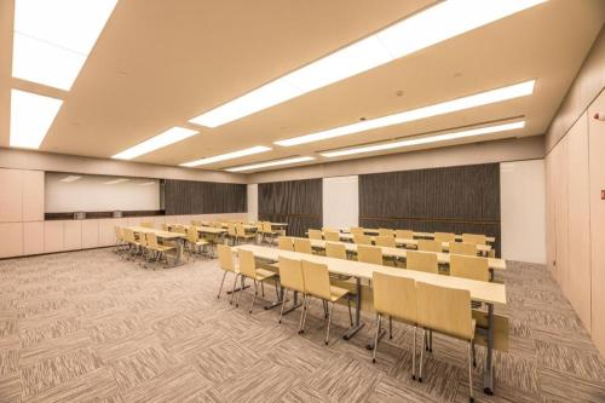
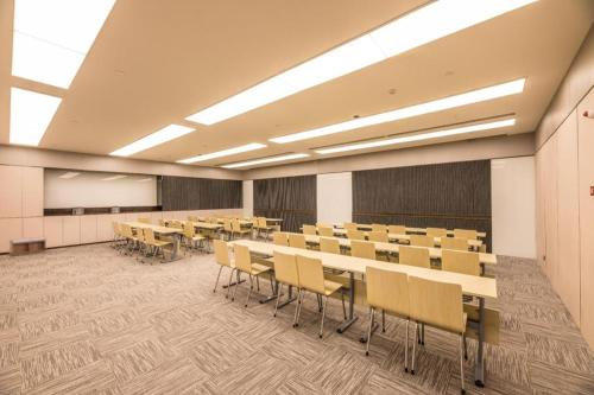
+ bench [8,236,48,257]
